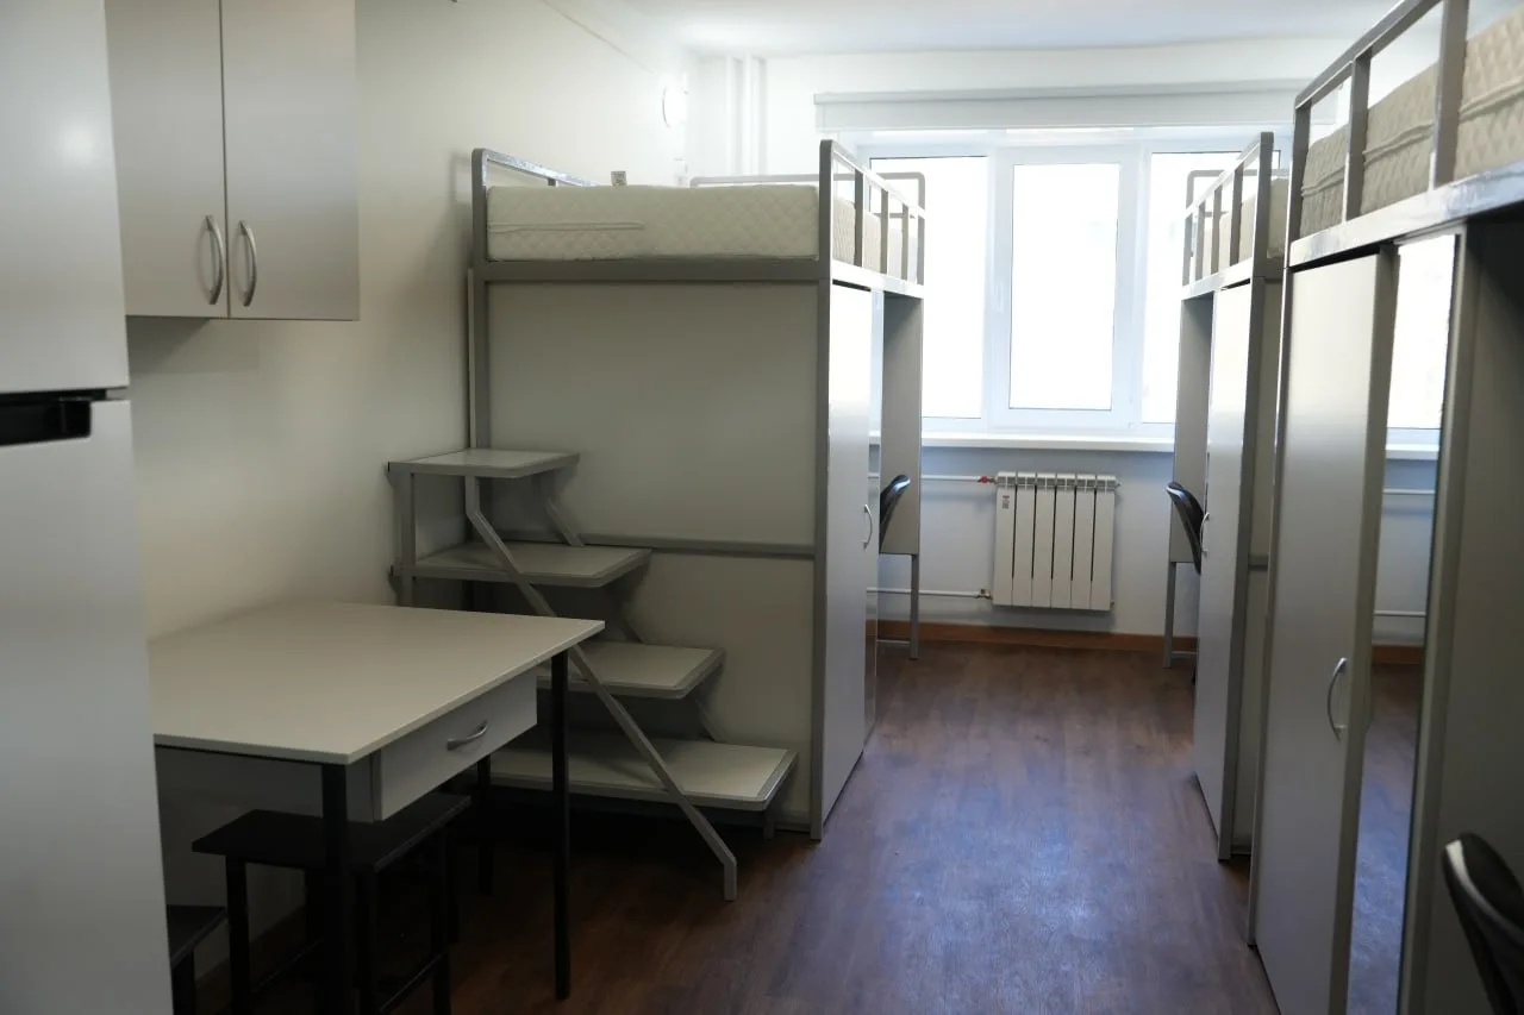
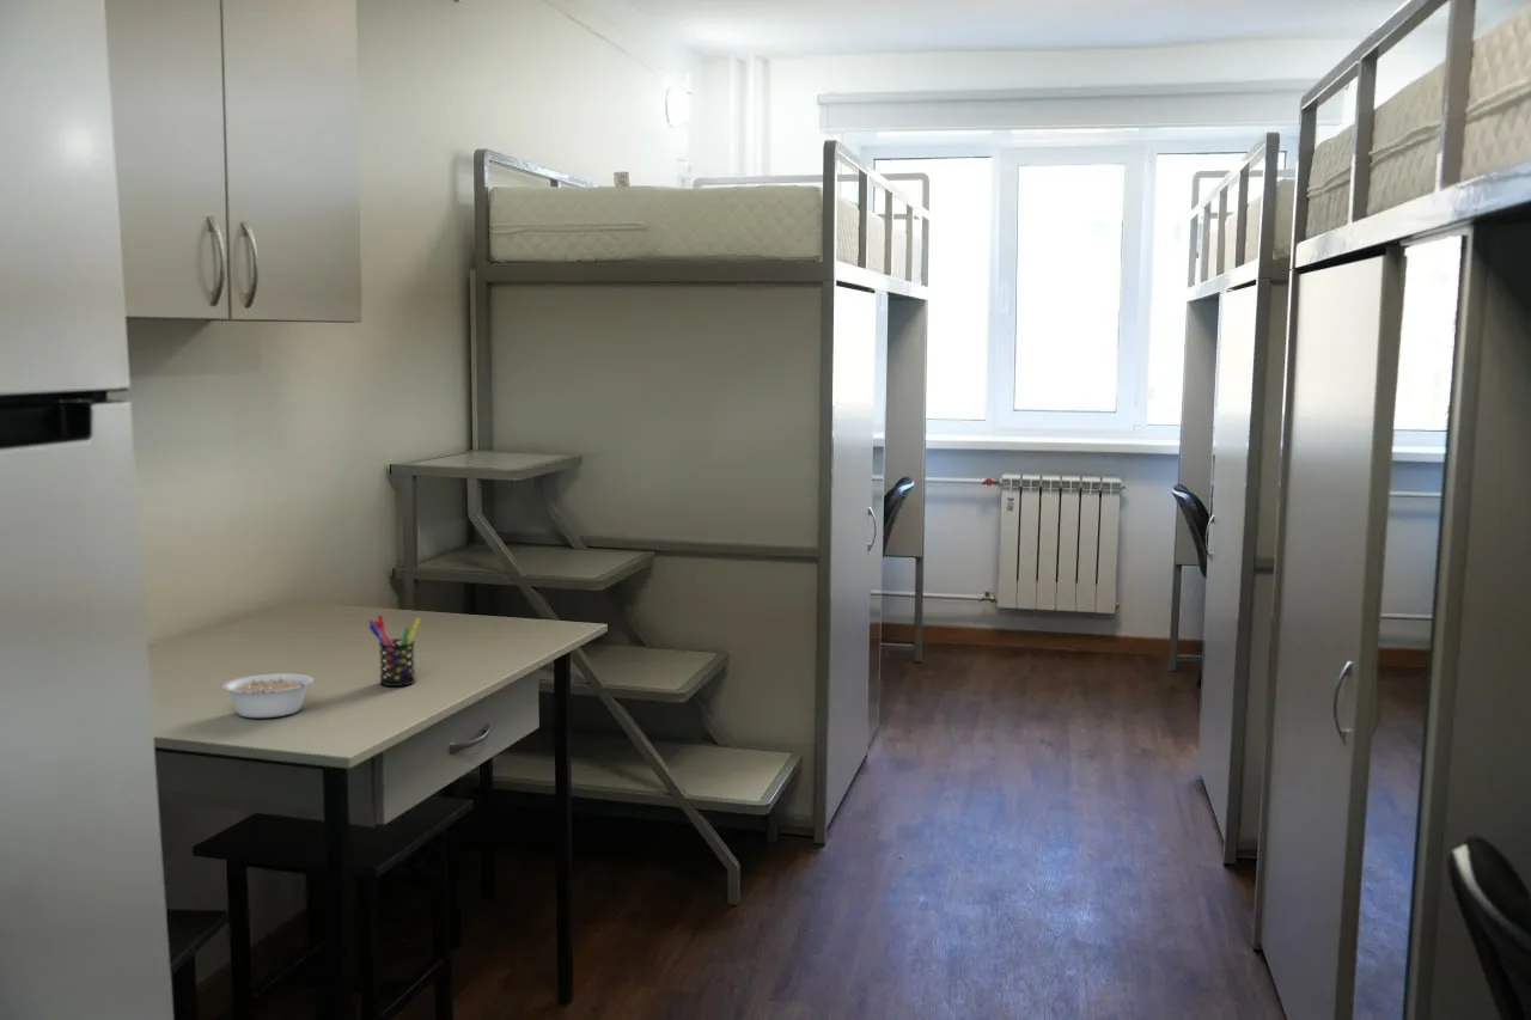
+ pen holder [367,613,421,688]
+ legume [221,672,321,719]
